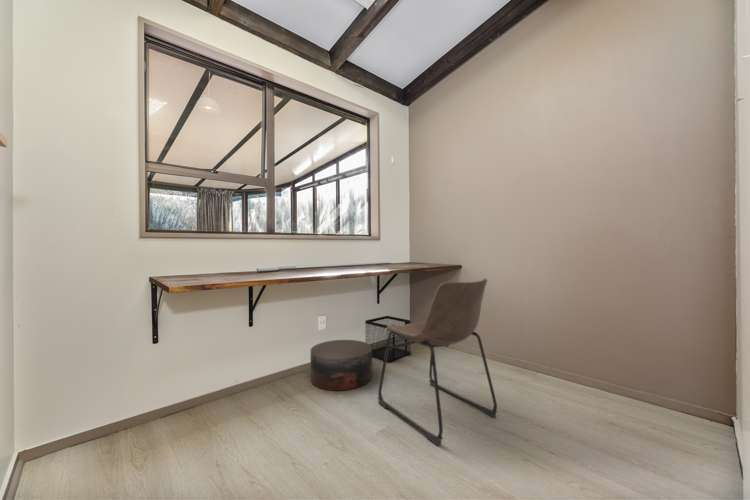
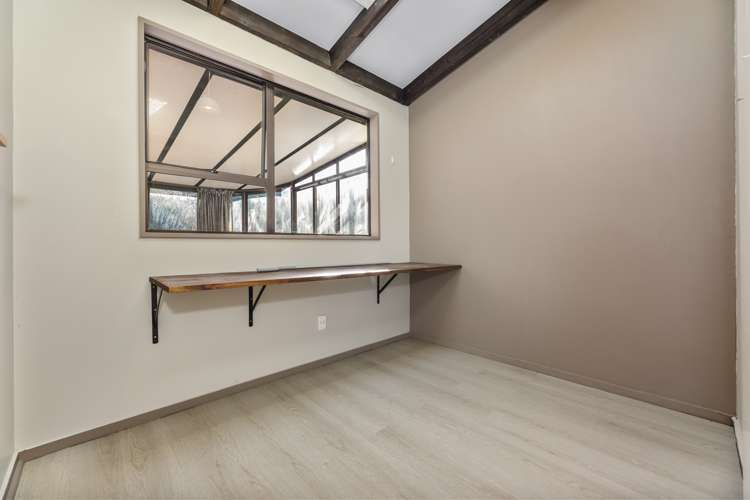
- wastebasket [364,315,412,363]
- stool [310,339,373,391]
- chair [377,278,498,446]
